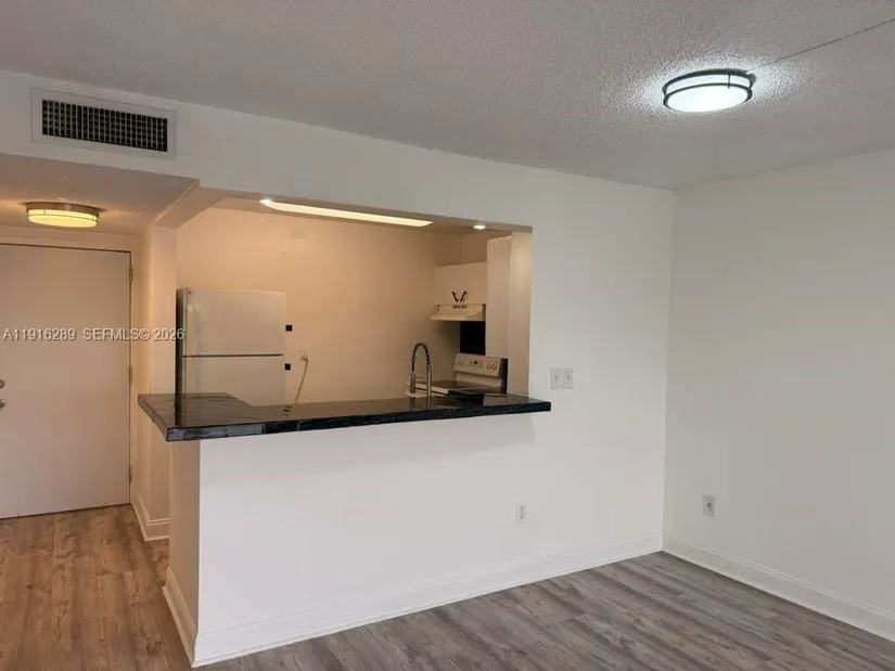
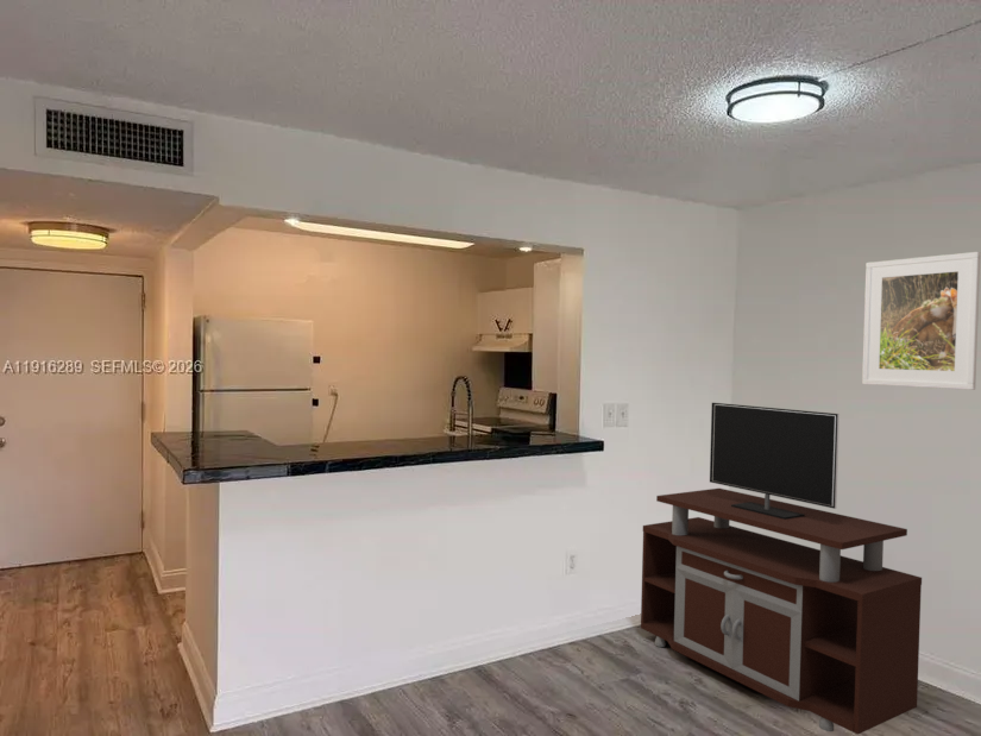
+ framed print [861,251,981,391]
+ tv stand [640,402,923,736]
